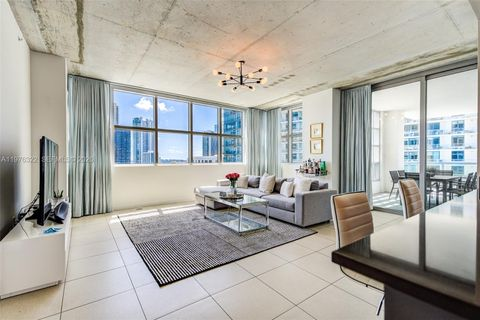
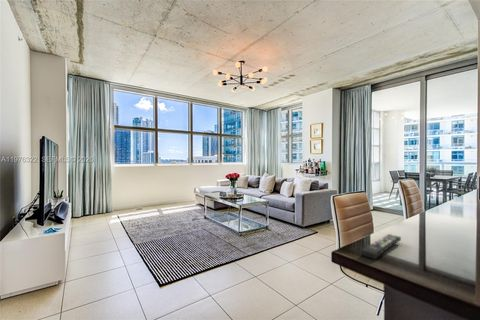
+ remote control [360,233,402,260]
